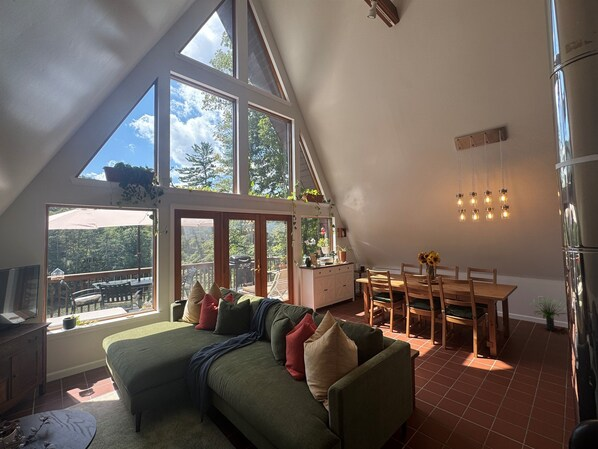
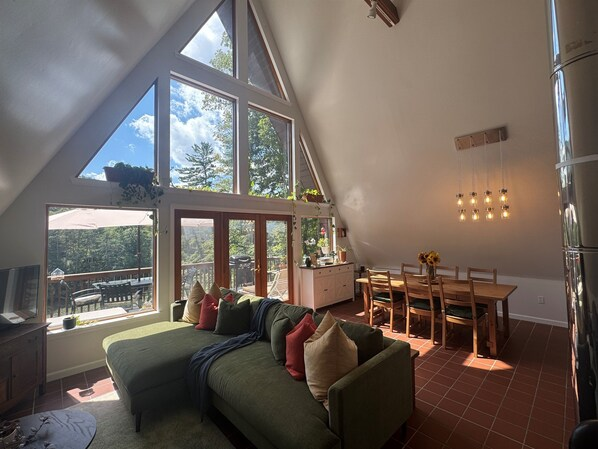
- potted plant [529,296,567,331]
